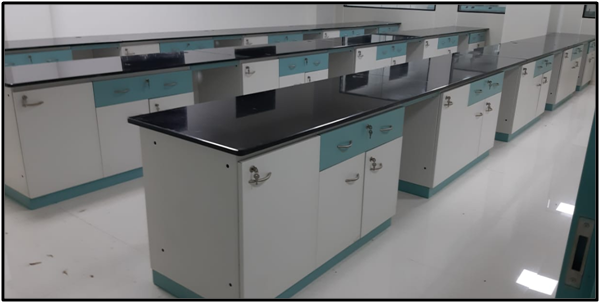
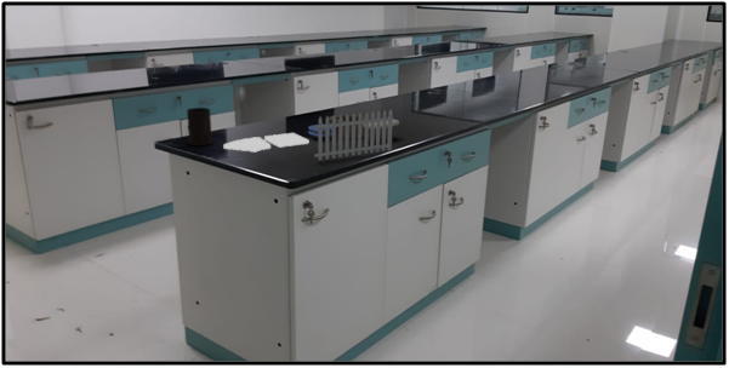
+ cup [186,107,213,146]
+ garden set [222,109,400,161]
